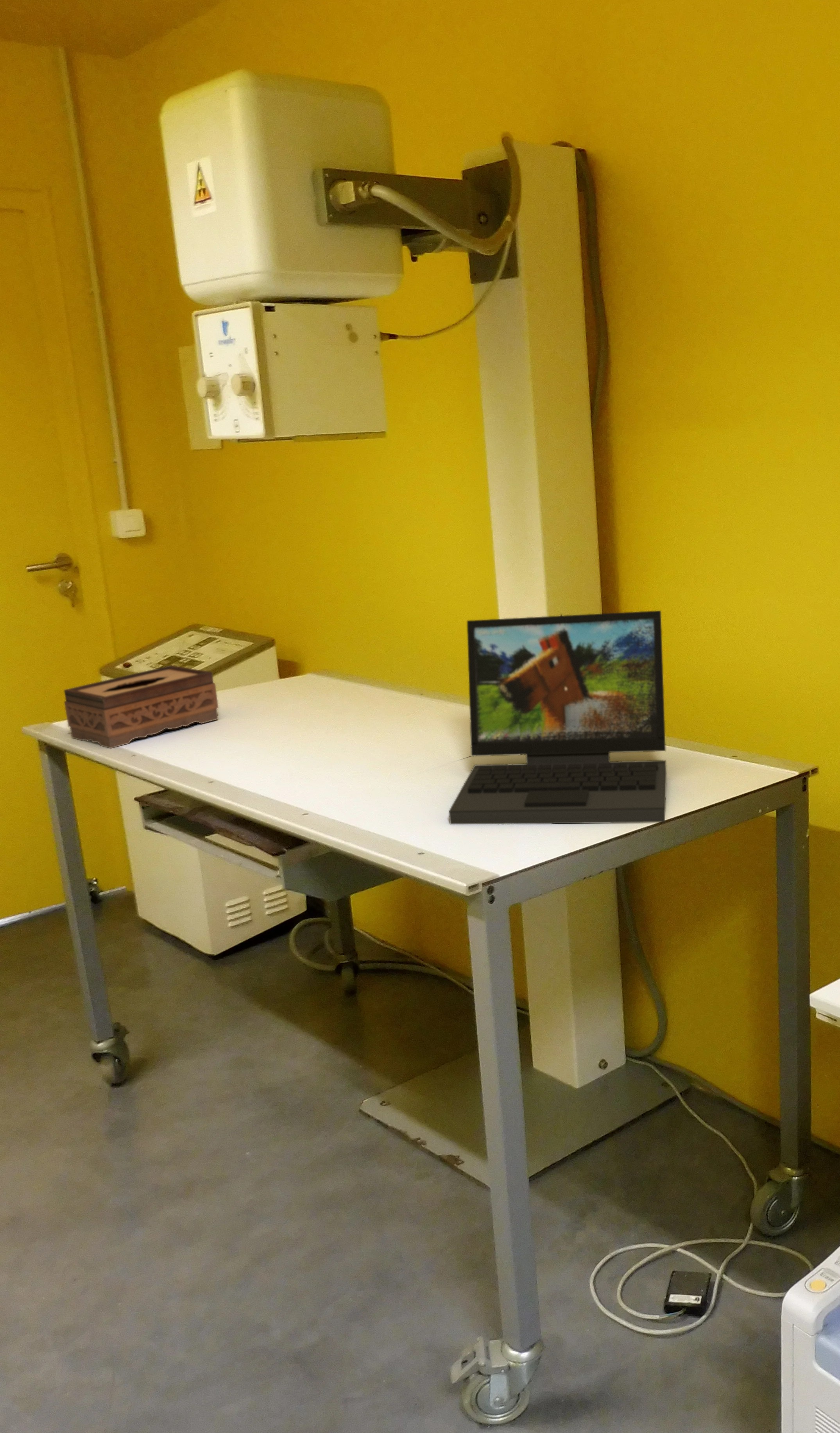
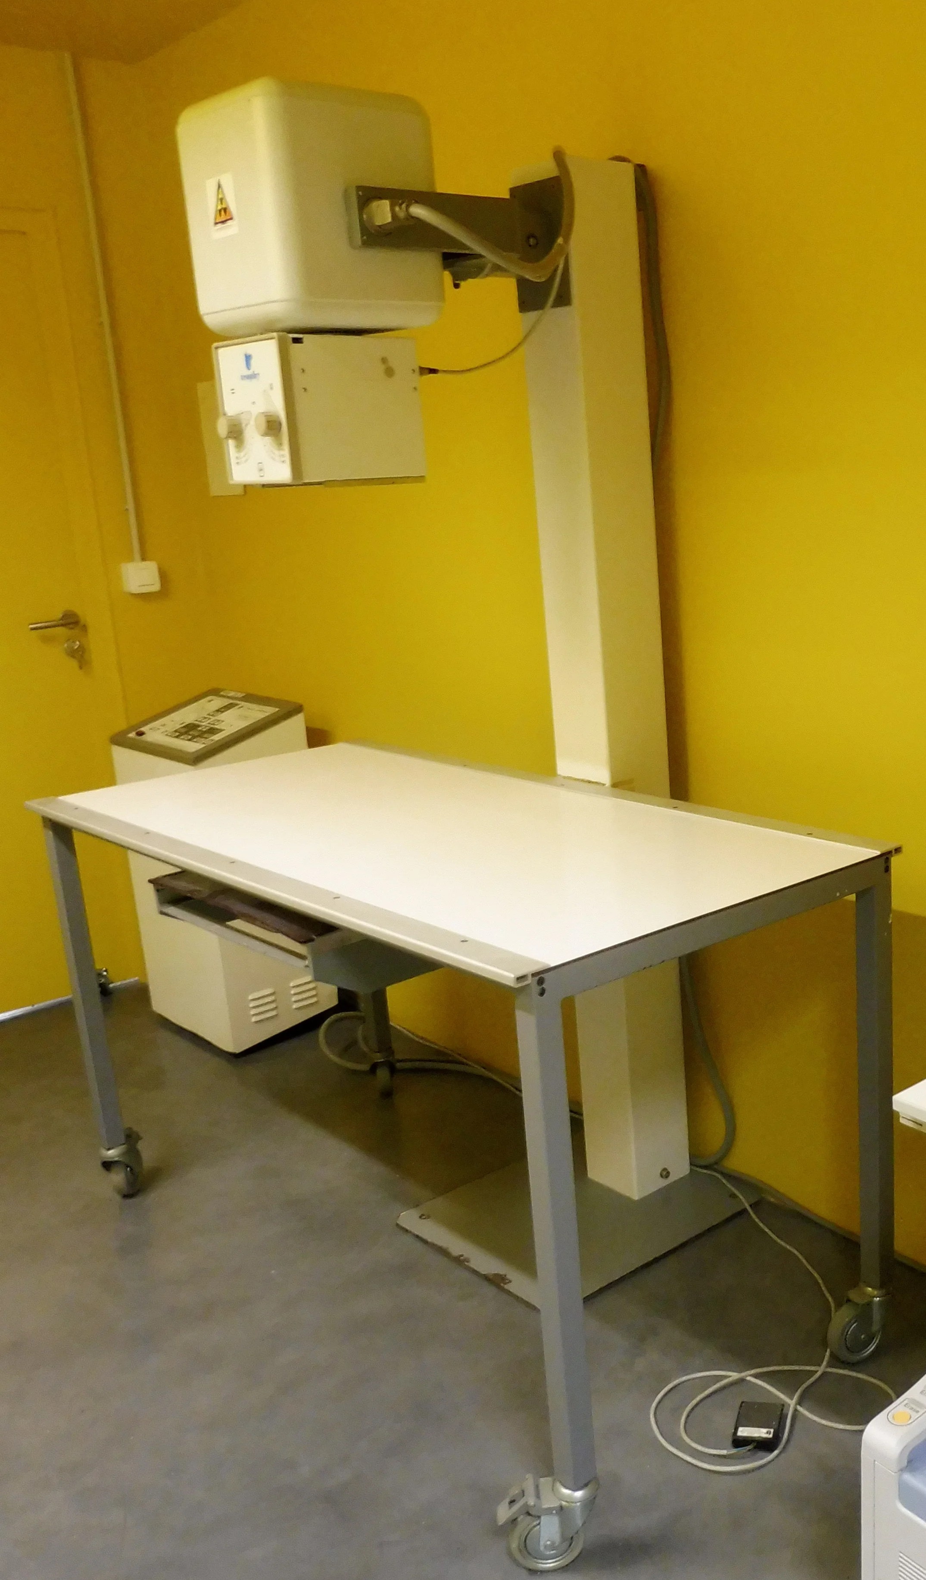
- laptop [448,610,667,825]
- tissue box [64,665,219,749]
